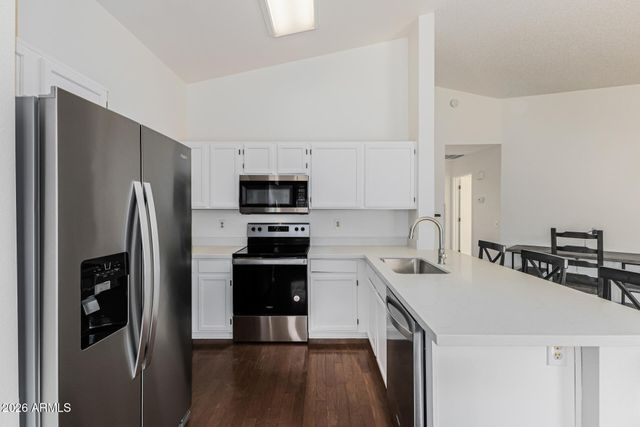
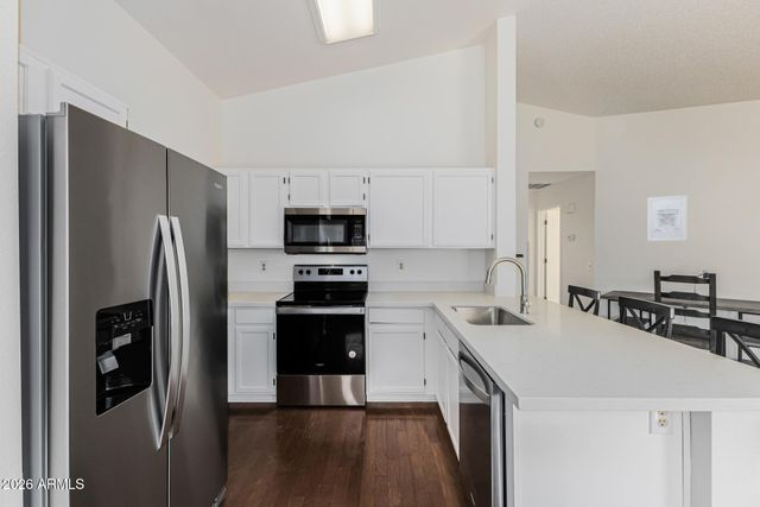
+ wall art [646,194,689,242]
